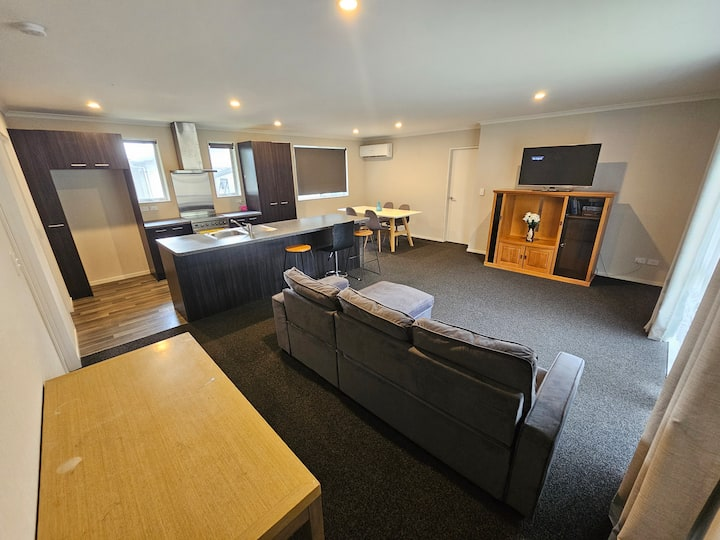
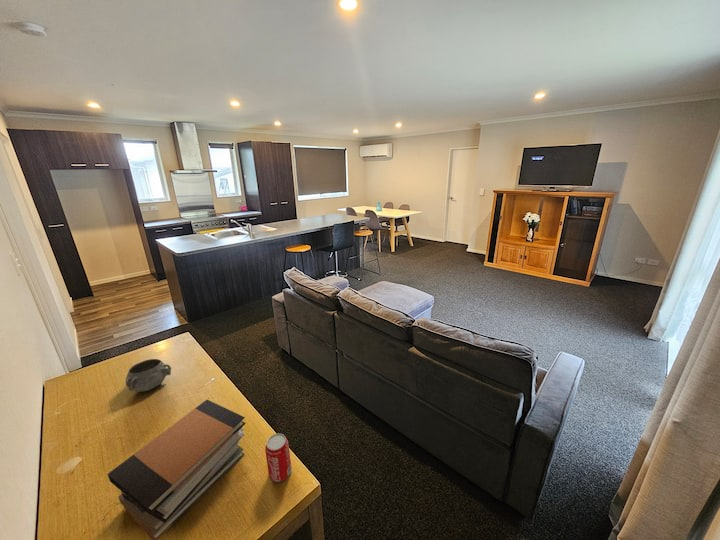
+ beverage can [264,433,292,483]
+ decorative bowl [125,358,172,393]
+ book stack [107,399,246,540]
